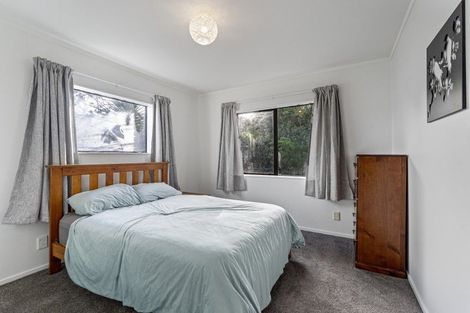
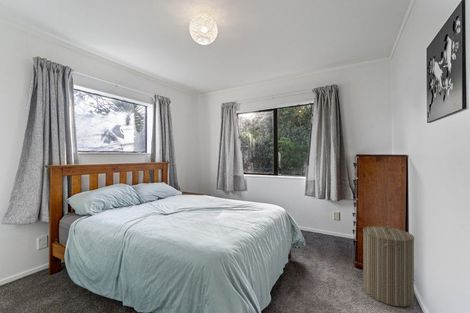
+ laundry hamper [362,221,415,308]
